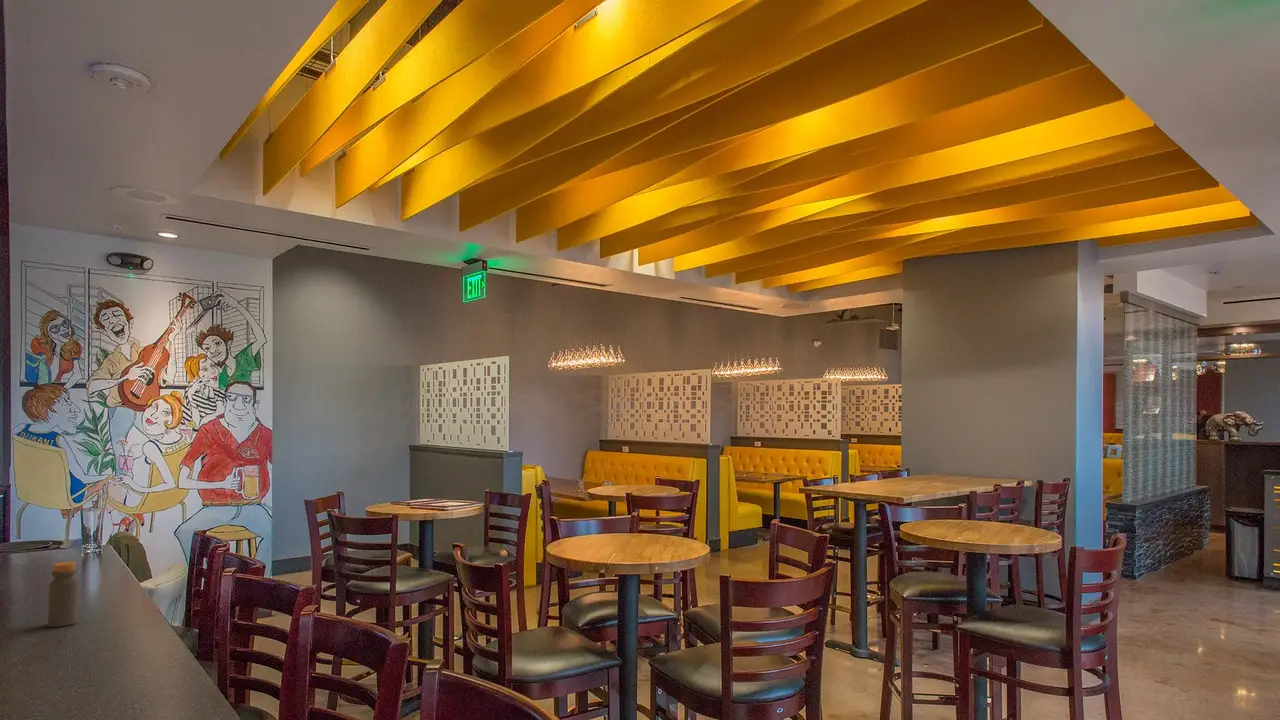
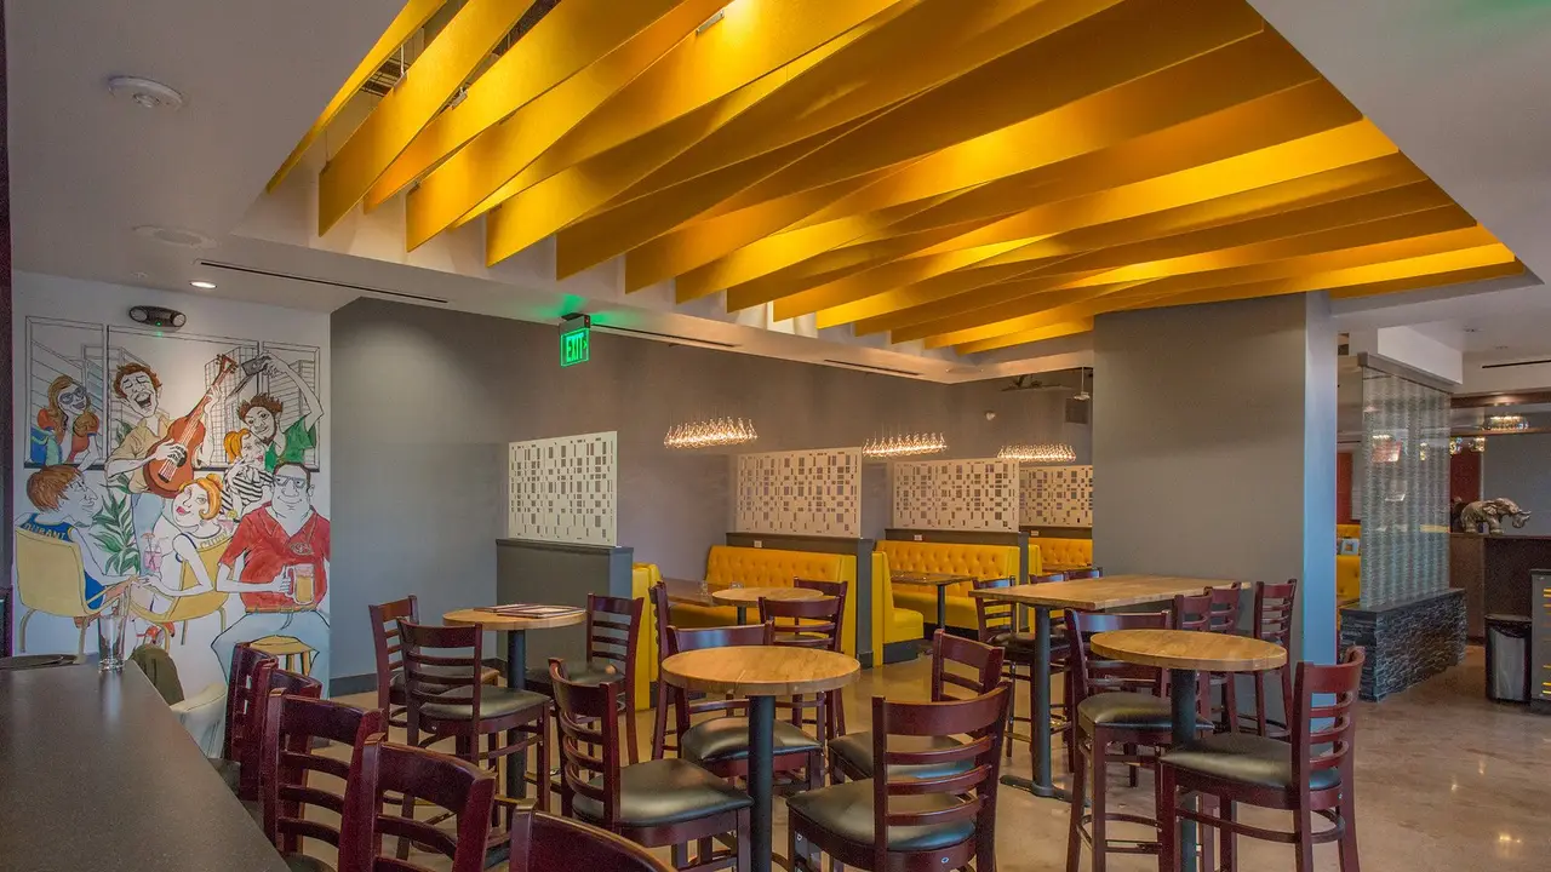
- bottle [47,560,79,628]
